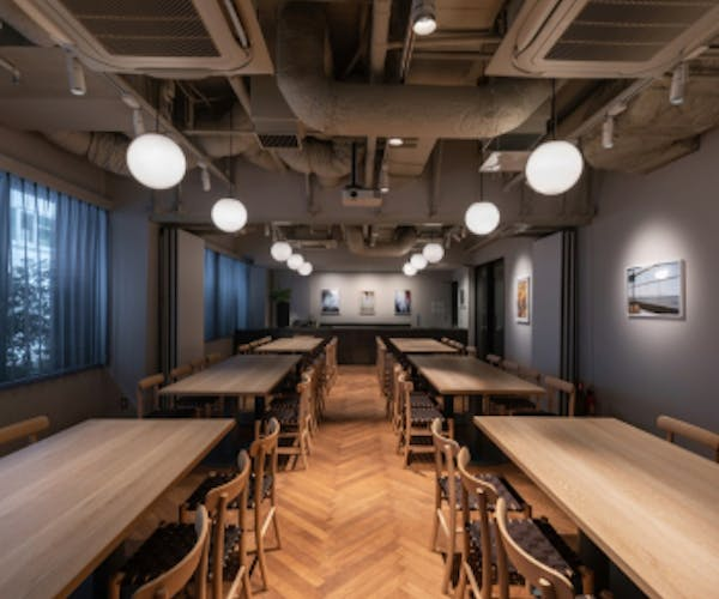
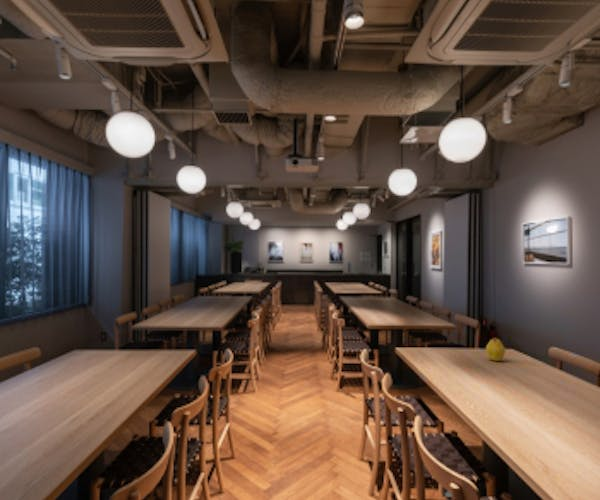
+ fruit [485,337,506,362]
